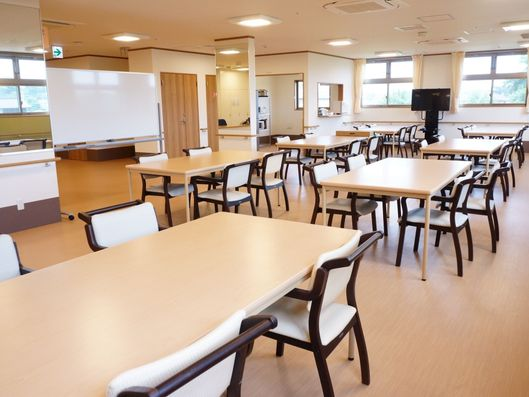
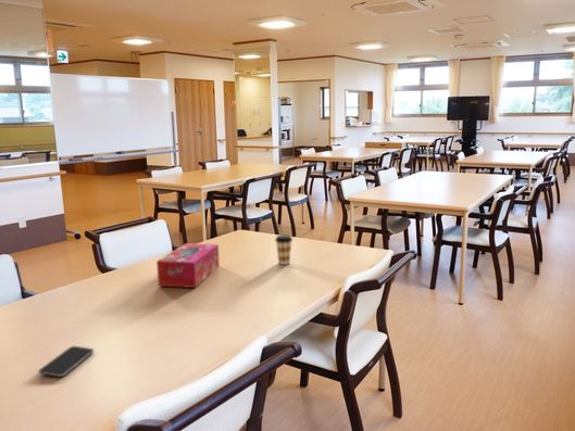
+ coffee cup [274,233,293,266]
+ smartphone [38,345,95,378]
+ tissue box [155,242,221,289]
